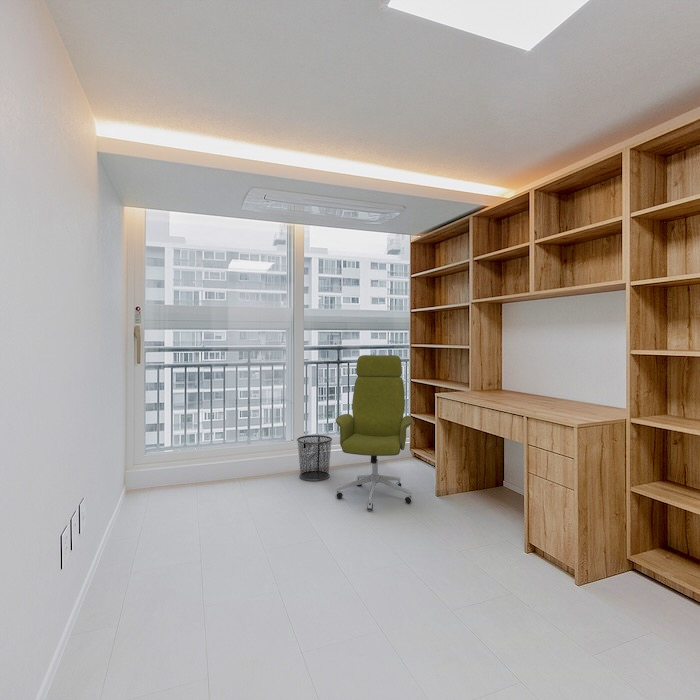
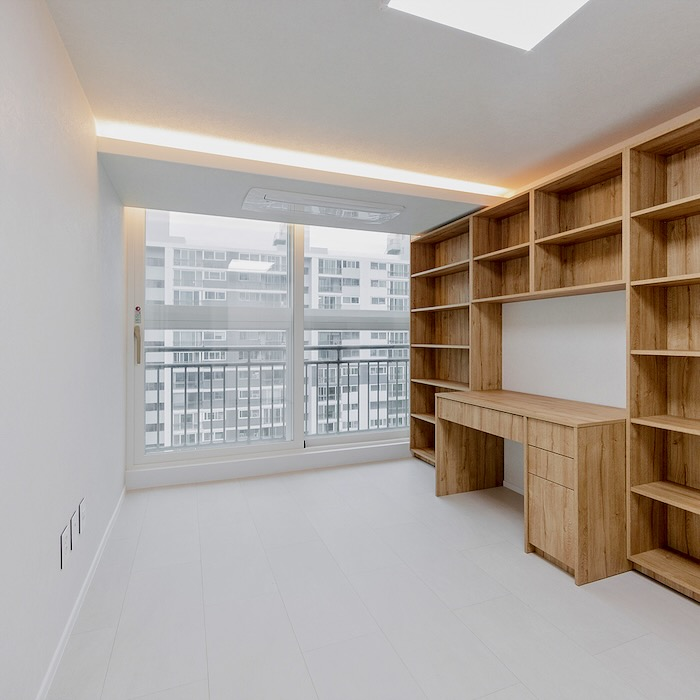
- office chair [335,354,414,511]
- waste bin [296,434,333,482]
